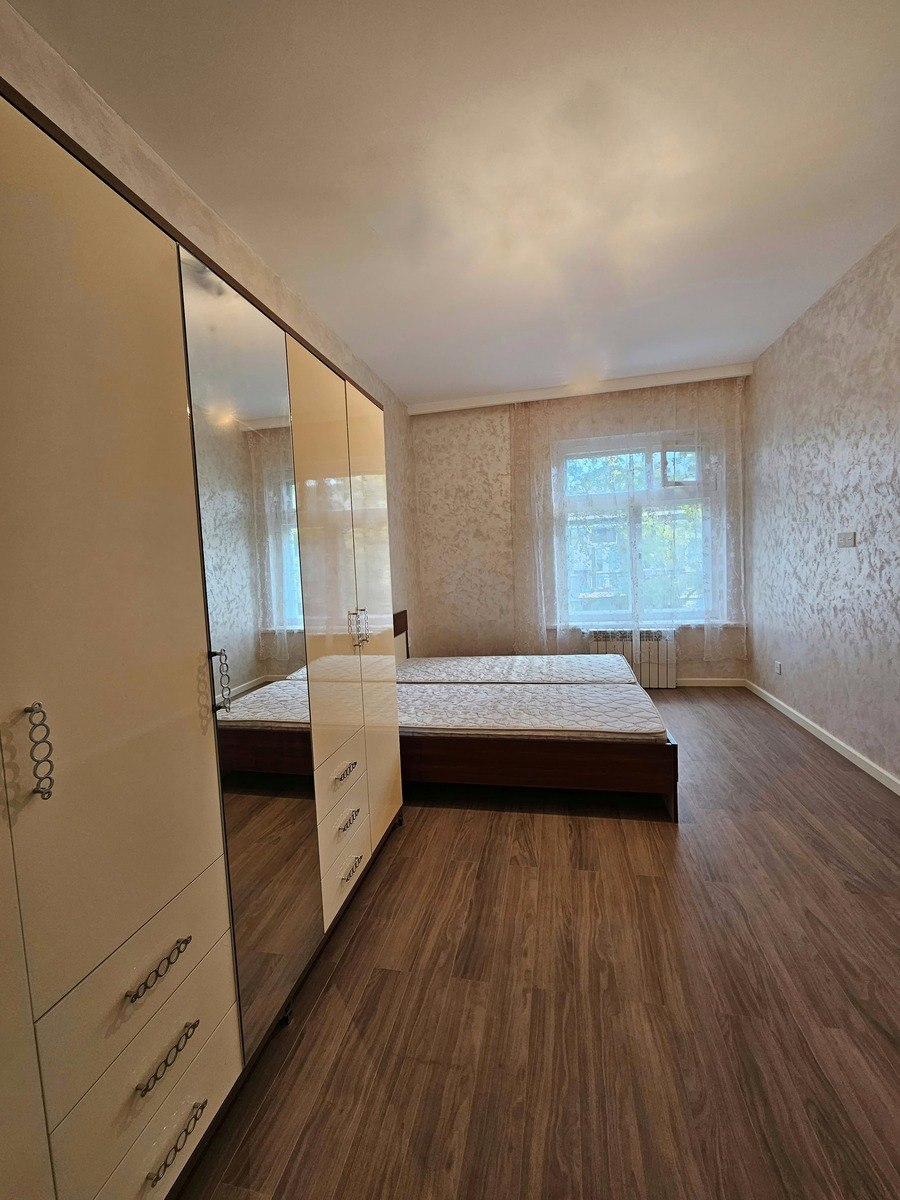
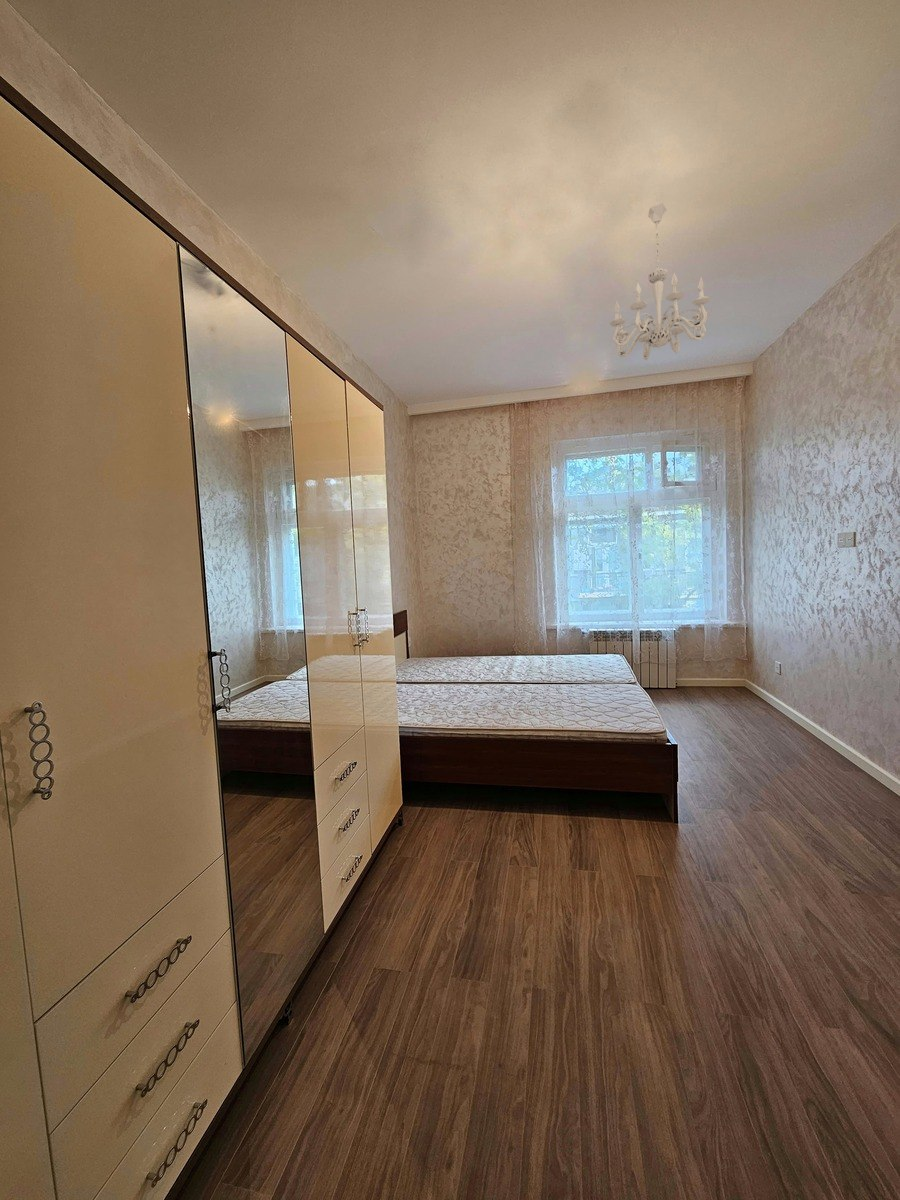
+ chandelier [608,202,711,361]
